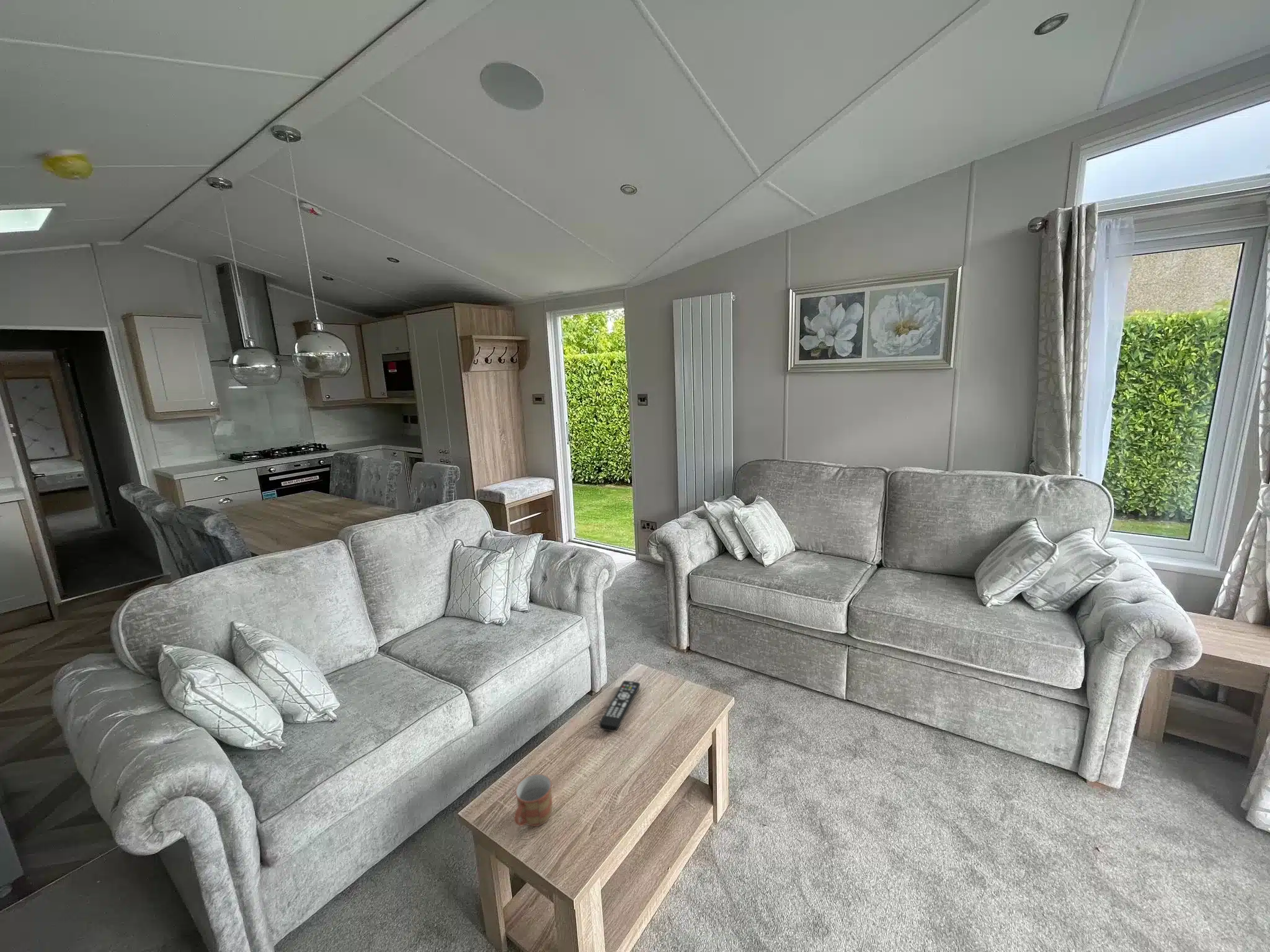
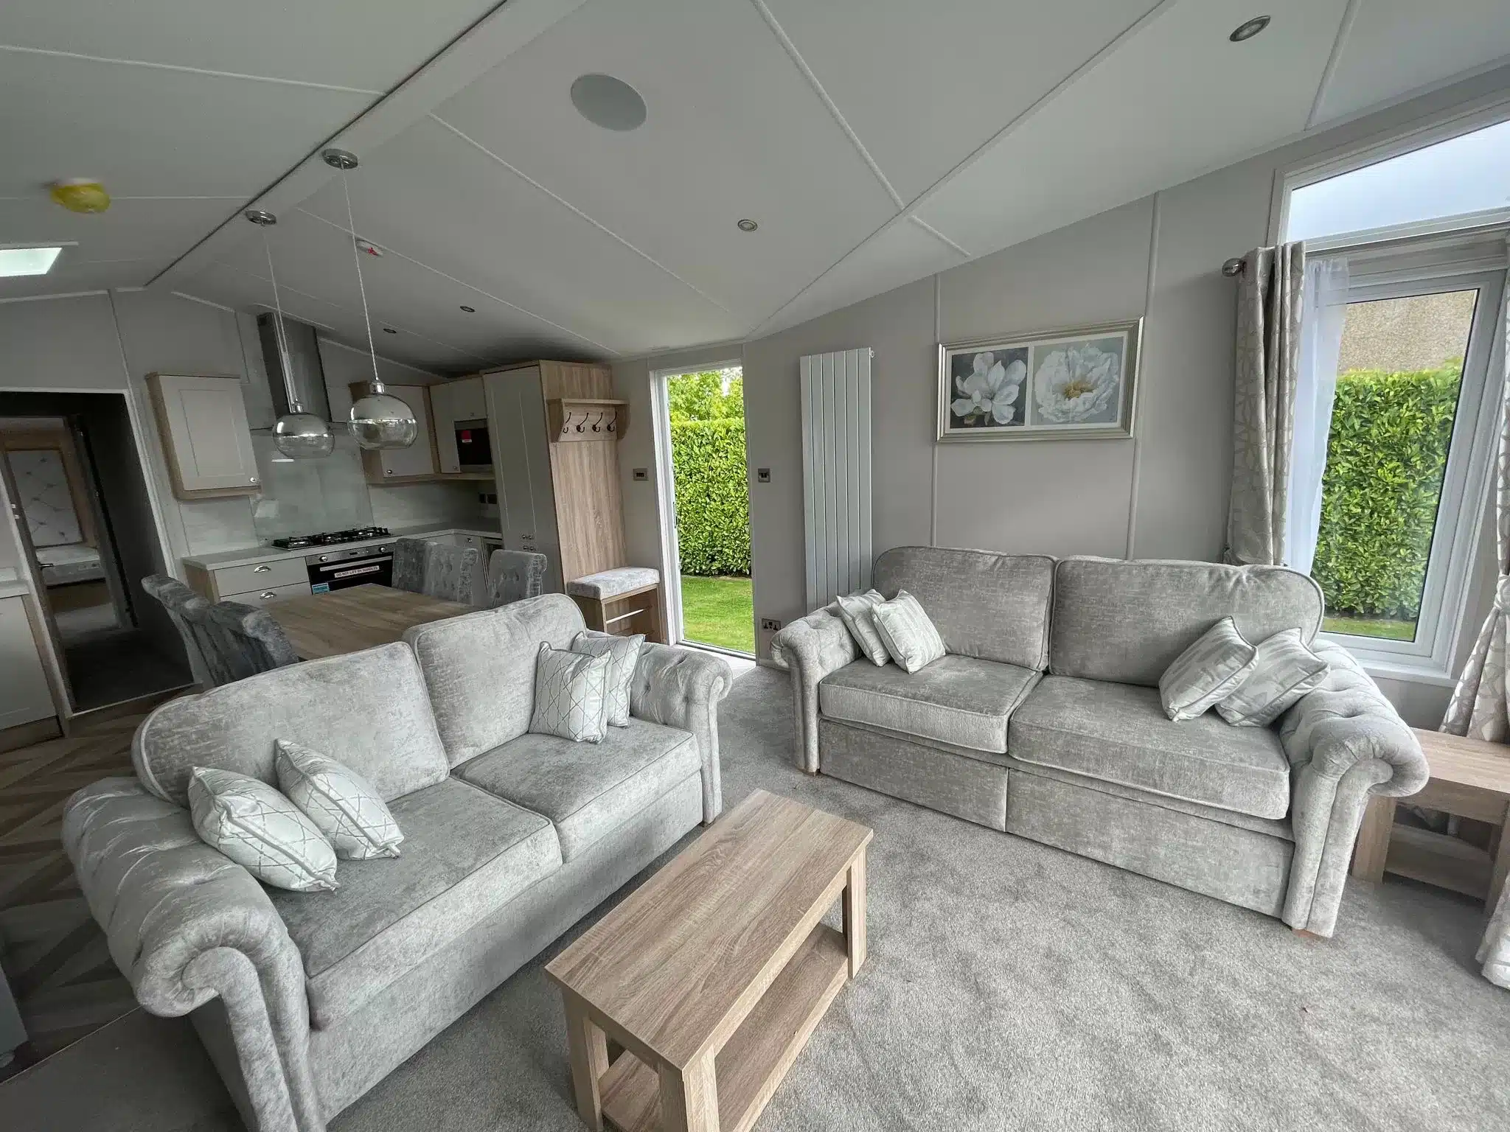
- remote control [598,680,641,732]
- mug [513,774,553,827]
